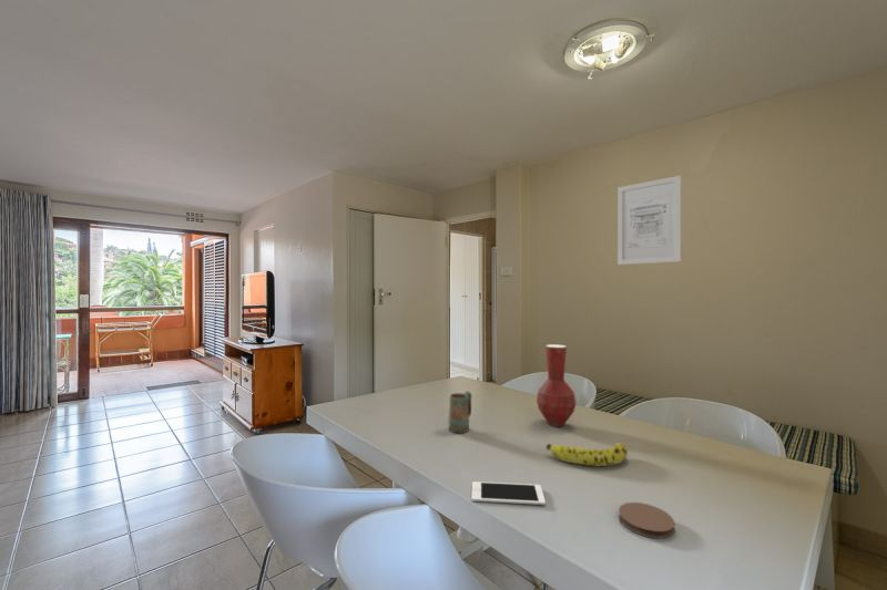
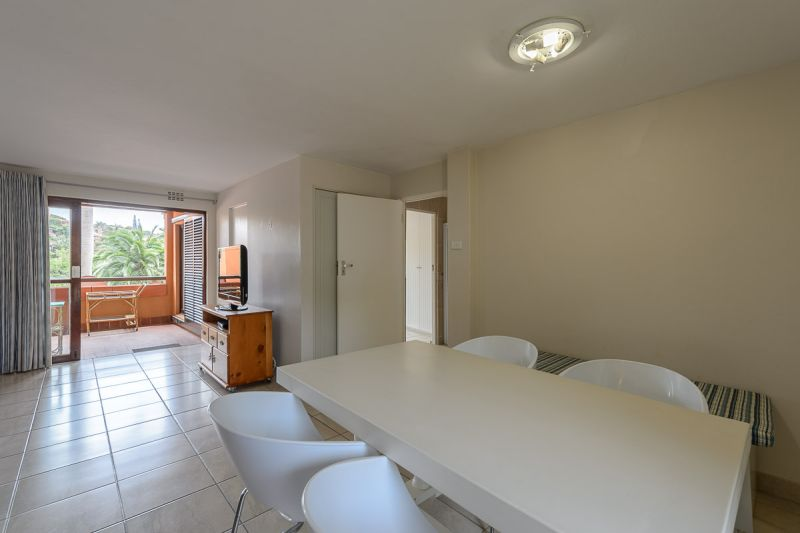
- vase [536,343,577,428]
- wall art [616,175,682,266]
- fruit [546,442,629,467]
- mug [447,390,472,434]
- coaster [618,501,675,539]
- cell phone [470,480,547,506]
